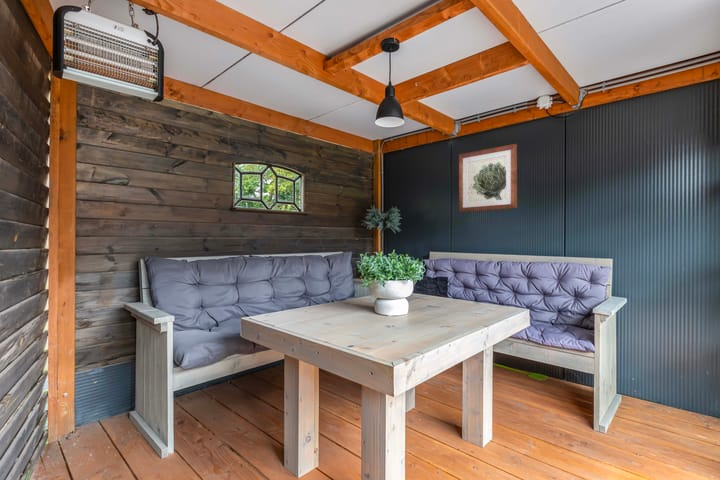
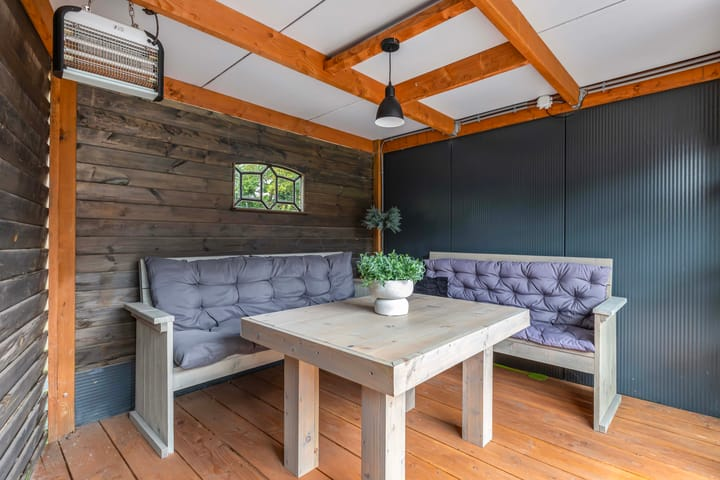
- wall art [458,143,518,213]
